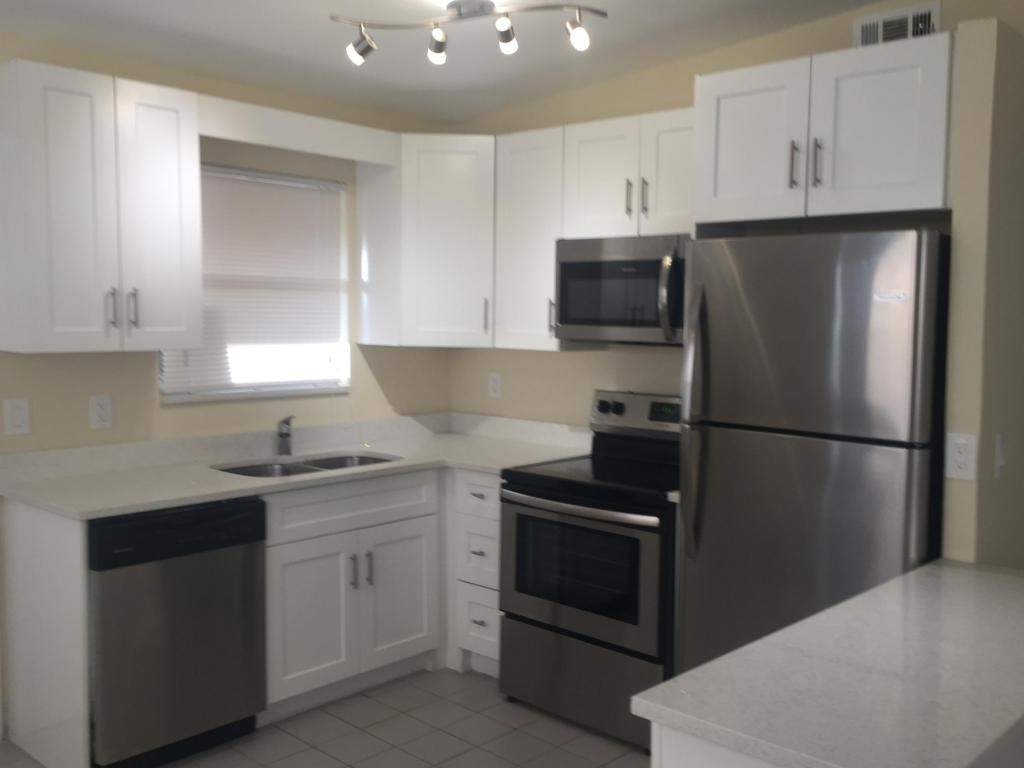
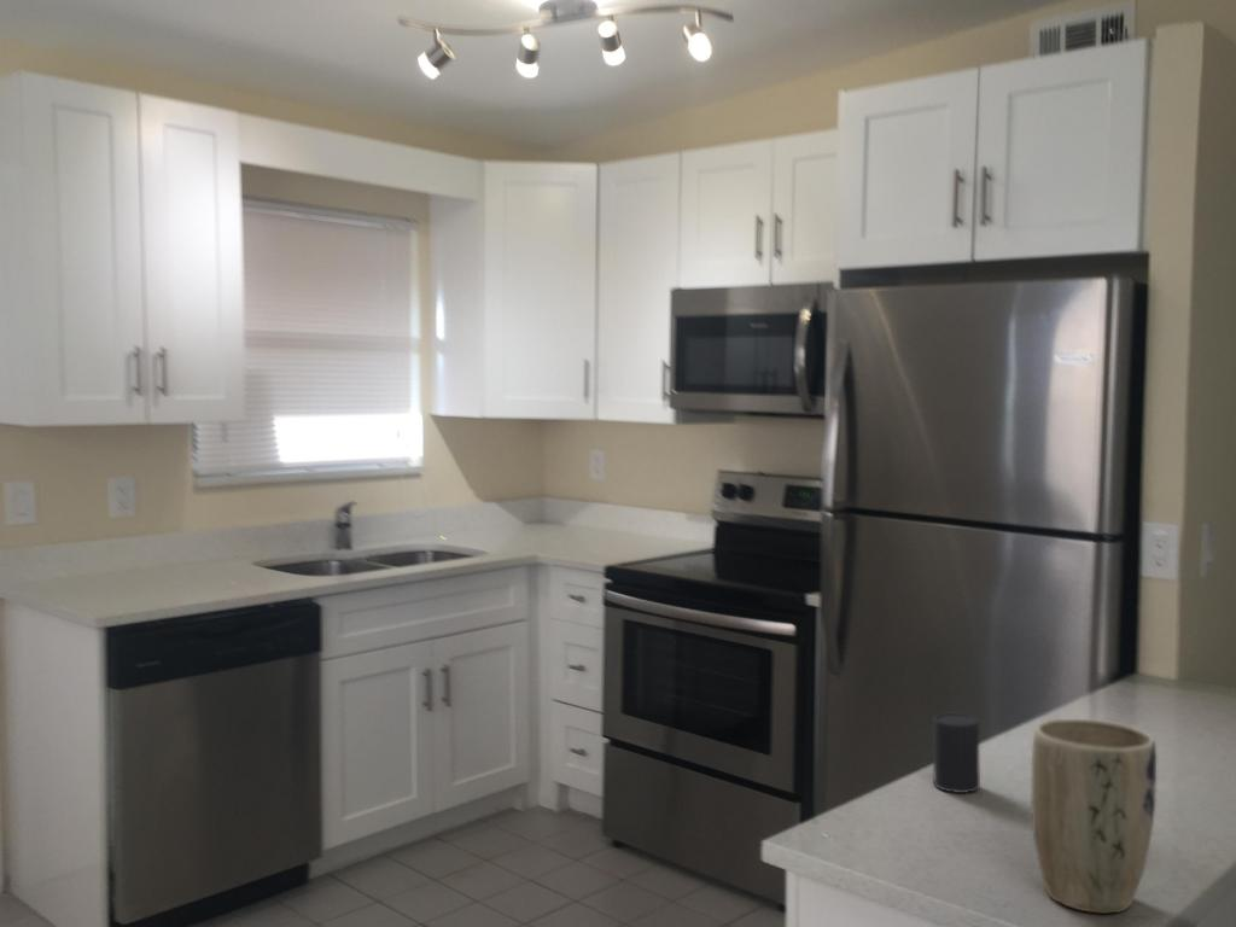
+ cup [932,712,981,794]
+ plant pot [1031,718,1158,915]
